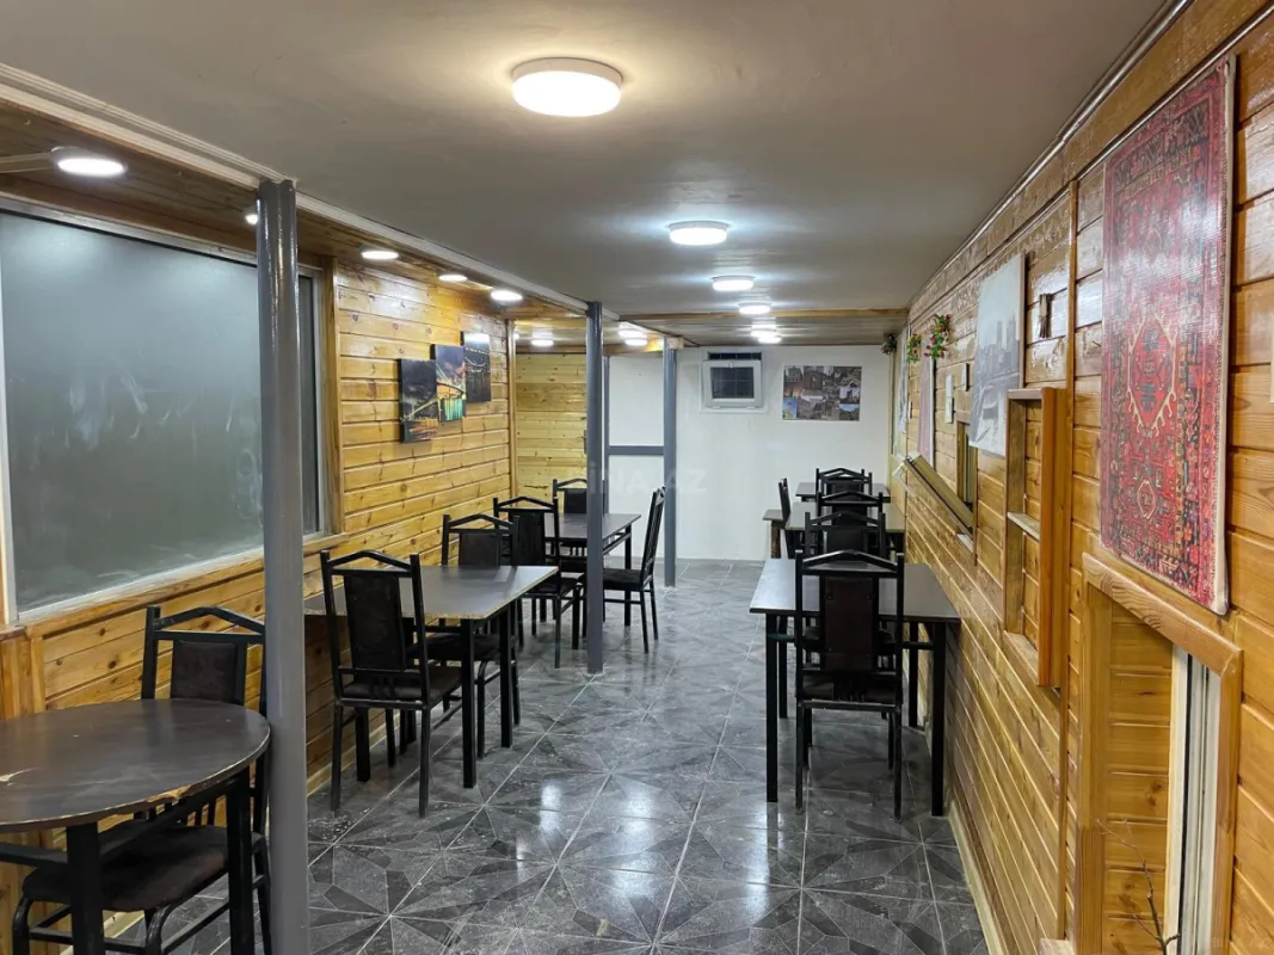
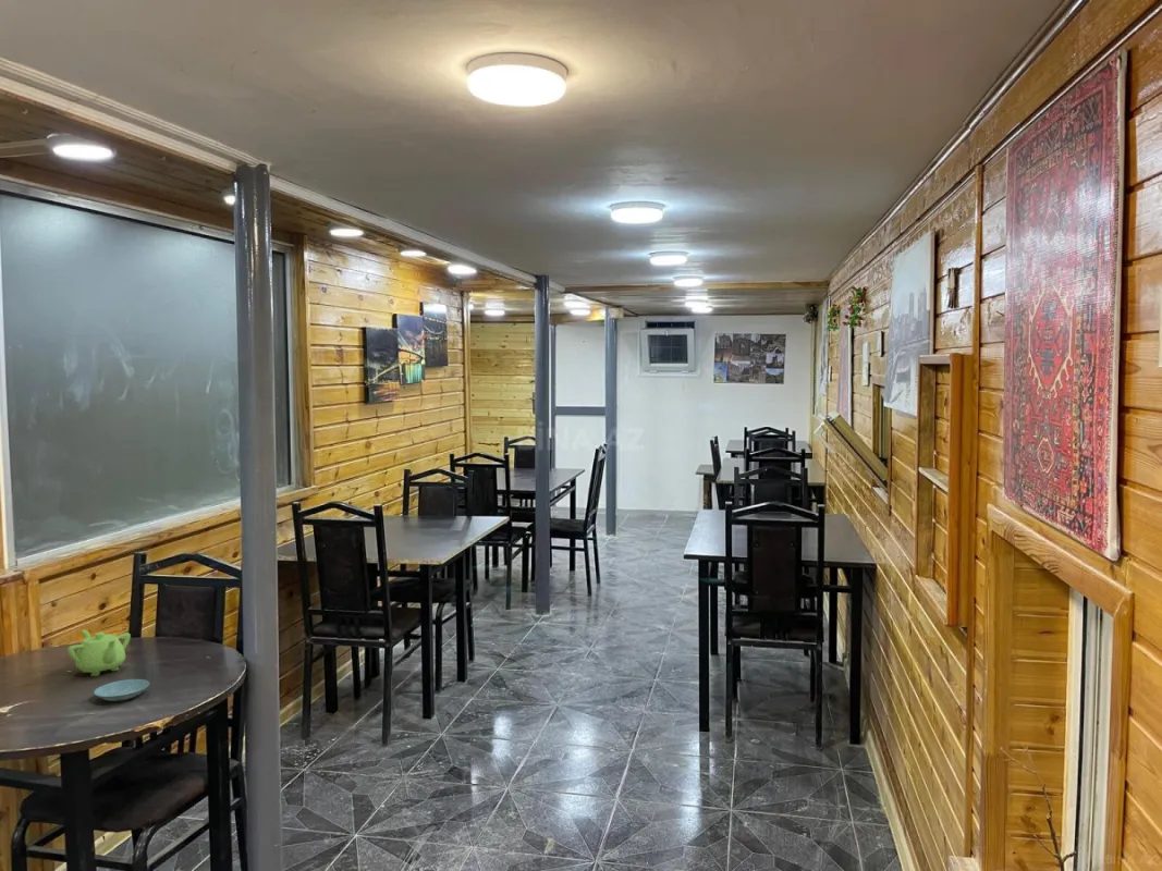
+ teapot [66,628,132,677]
+ saucer [93,678,150,702]
